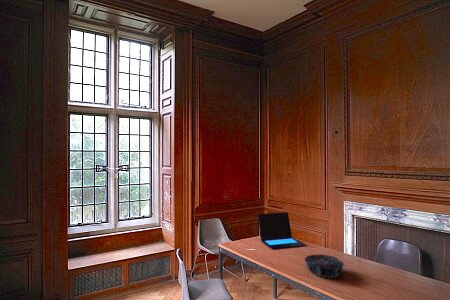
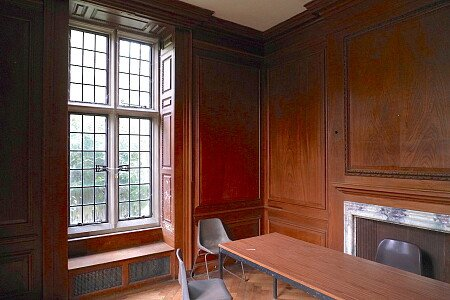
- decorative bowl [304,254,345,279]
- laptop [257,211,306,250]
